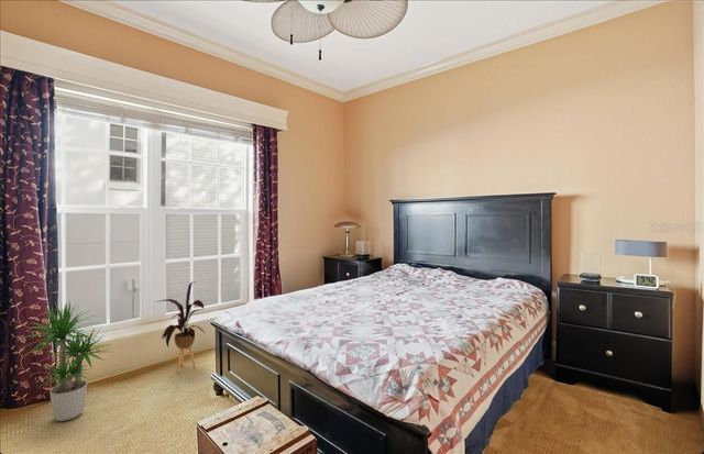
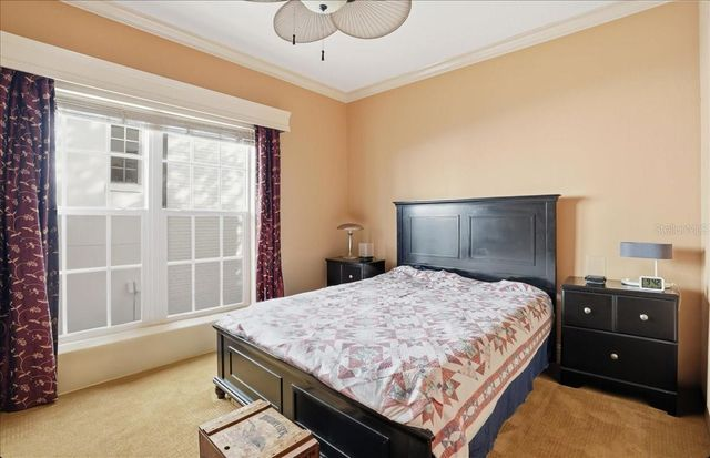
- house plant [155,280,206,374]
- potted plant [18,300,114,422]
